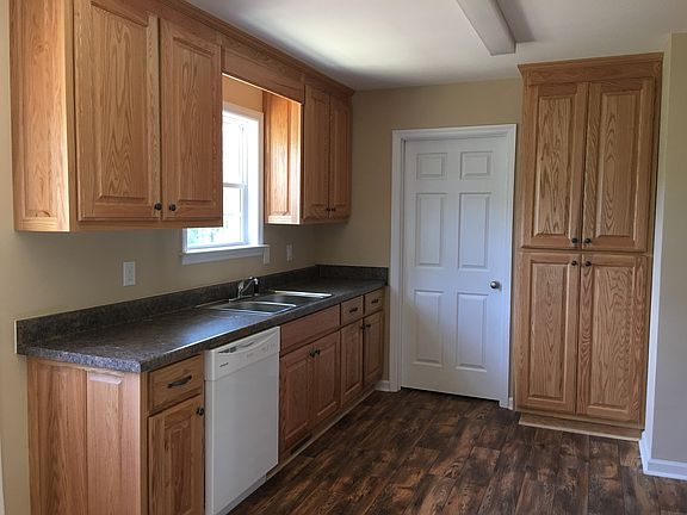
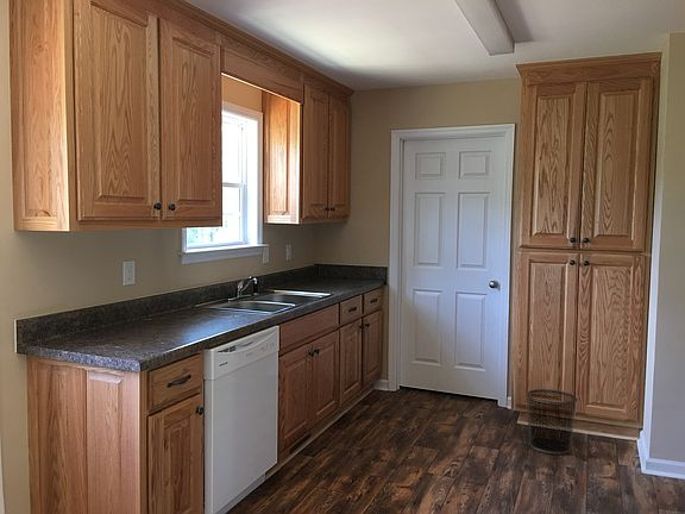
+ trash can [524,388,579,456]
